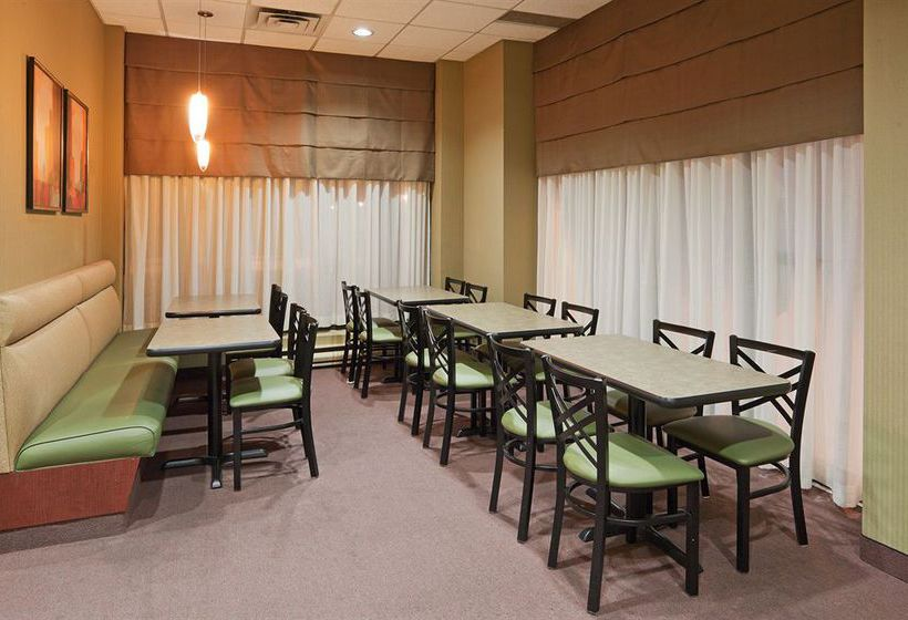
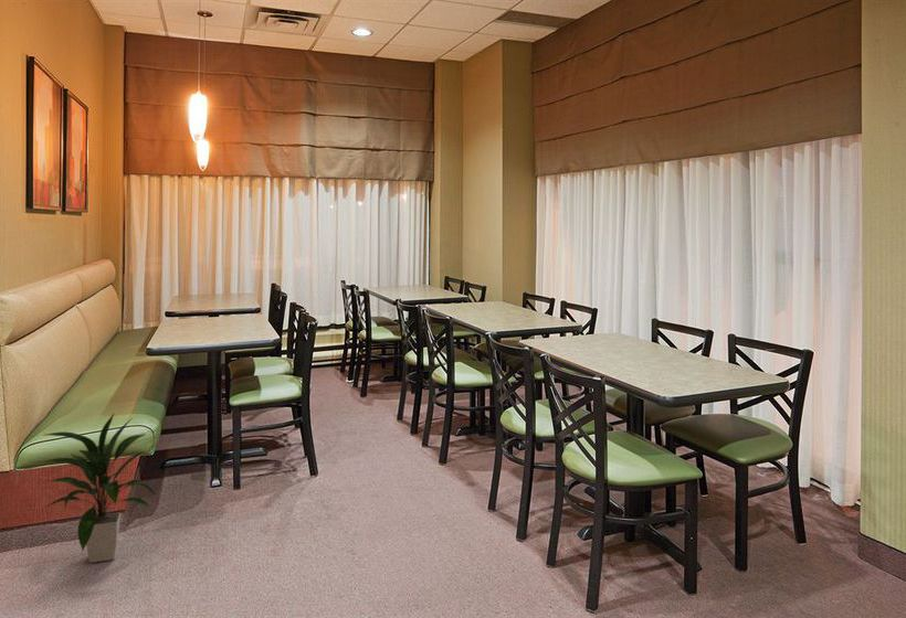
+ indoor plant [39,413,159,564]
